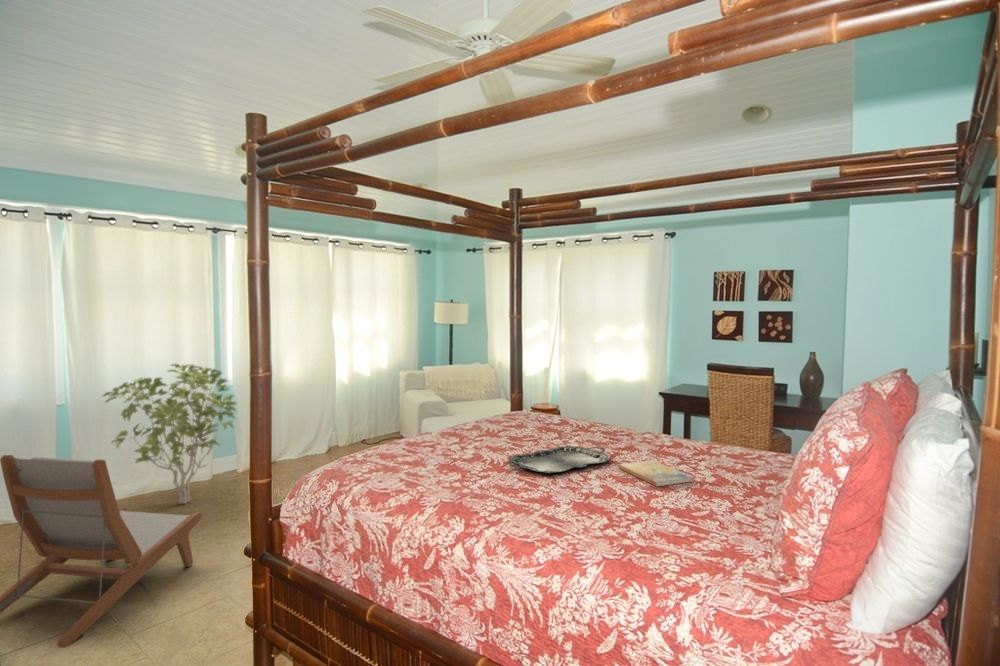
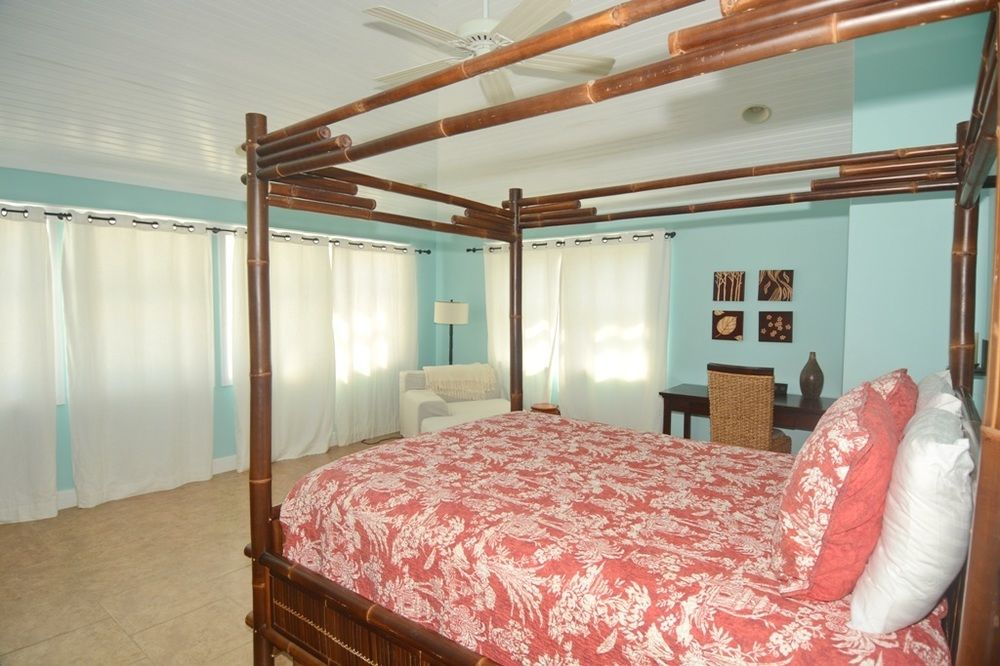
- lounge chair [0,454,203,649]
- shrub [101,363,238,505]
- serving tray [507,445,613,474]
- book [618,459,693,488]
